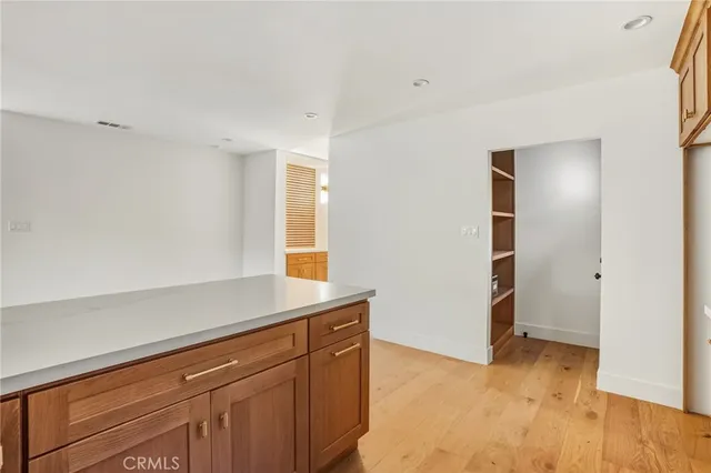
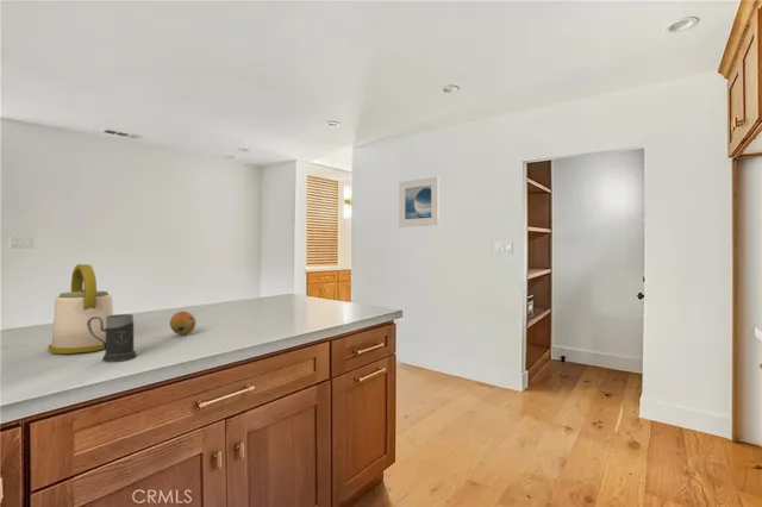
+ fruit [169,311,196,336]
+ mug [87,313,138,363]
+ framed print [398,175,441,229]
+ kettle [48,263,114,355]
